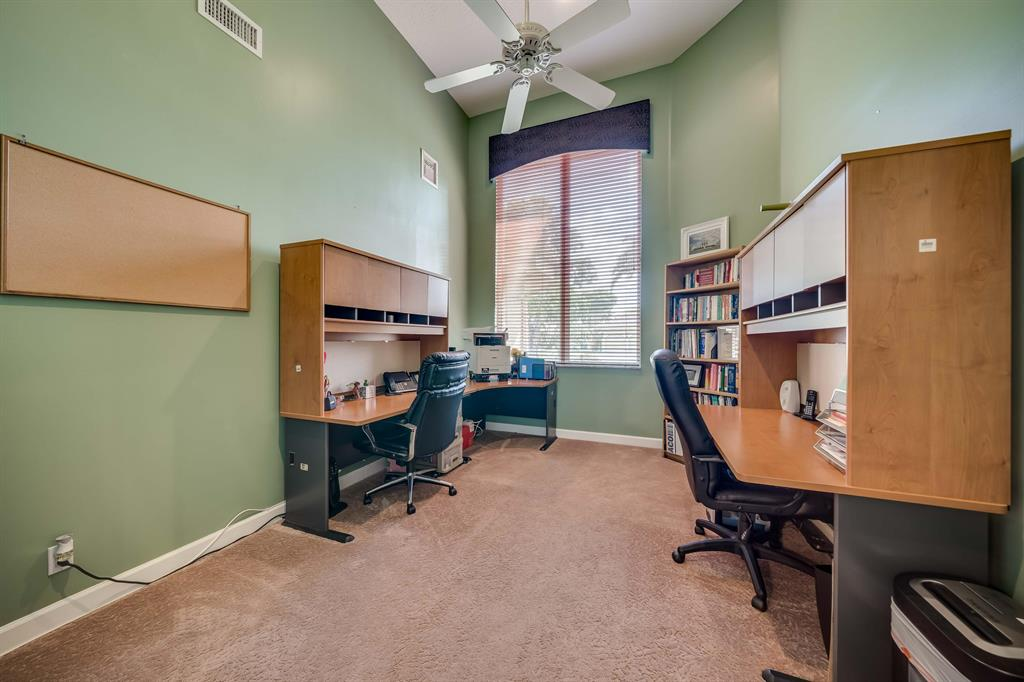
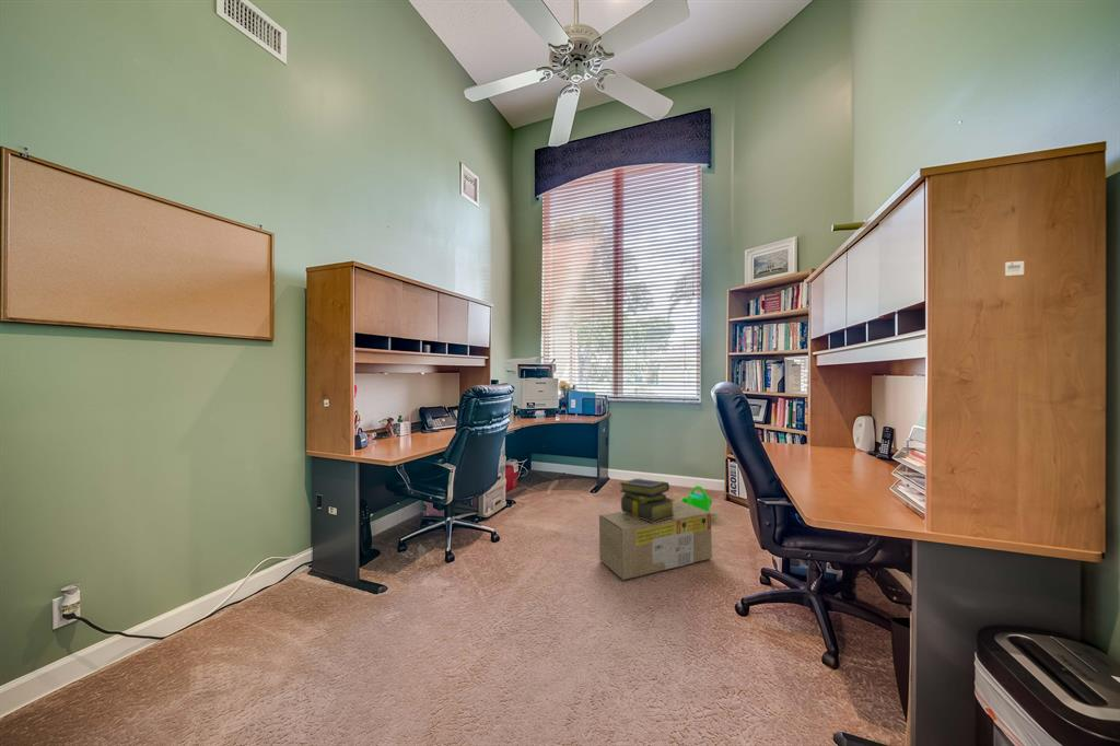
+ cardboard box [598,501,713,581]
+ stack of books [619,478,676,523]
+ watering can [679,485,713,513]
